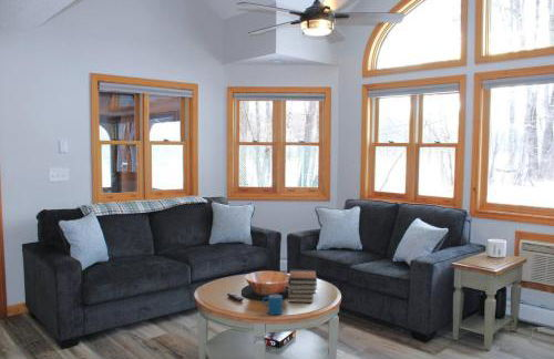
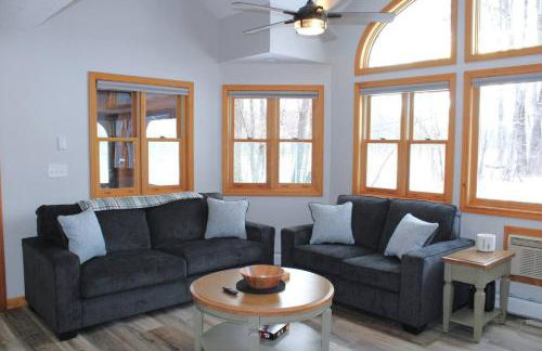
- mug [261,293,284,316]
- book stack [286,268,318,304]
